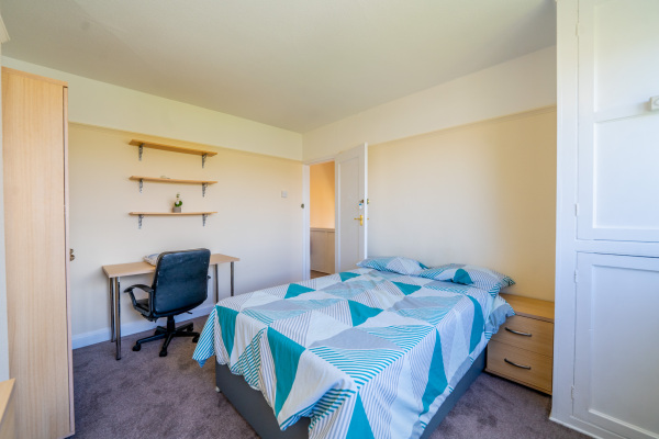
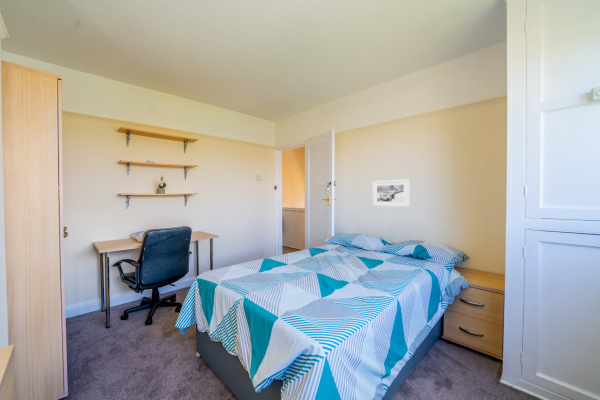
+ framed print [372,178,410,208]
